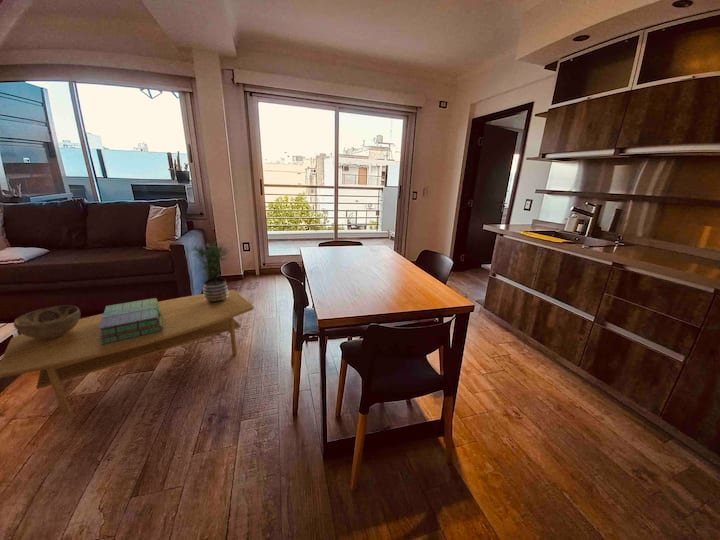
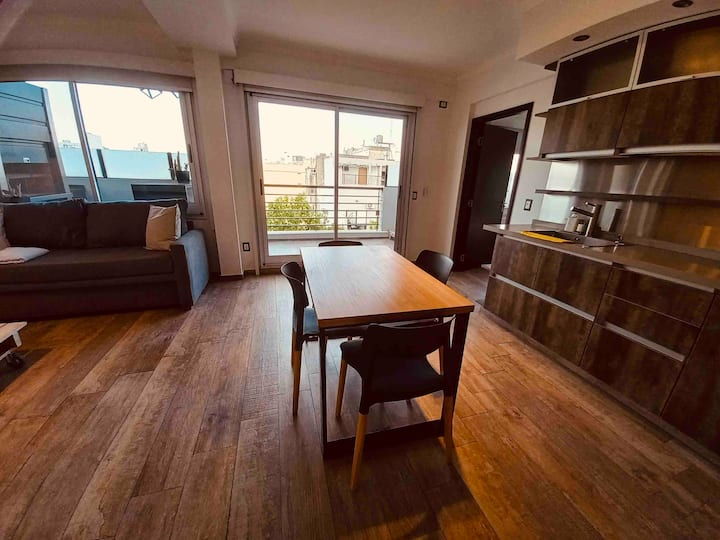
- decorative bowl [13,305,81,339]
- coffee table [0,289,255,418]
- stack of books [99,297,163,345]
- potted plant [183,240,234,304]
